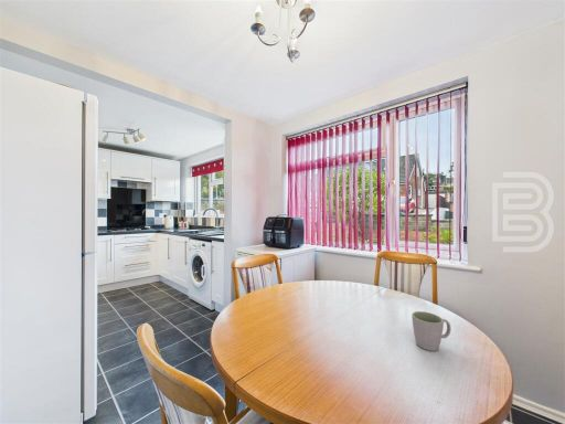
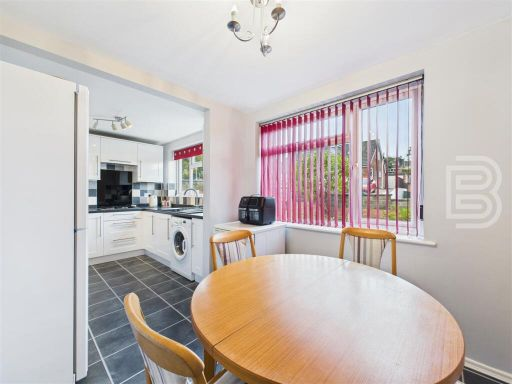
- mug [411,310,452,352]
